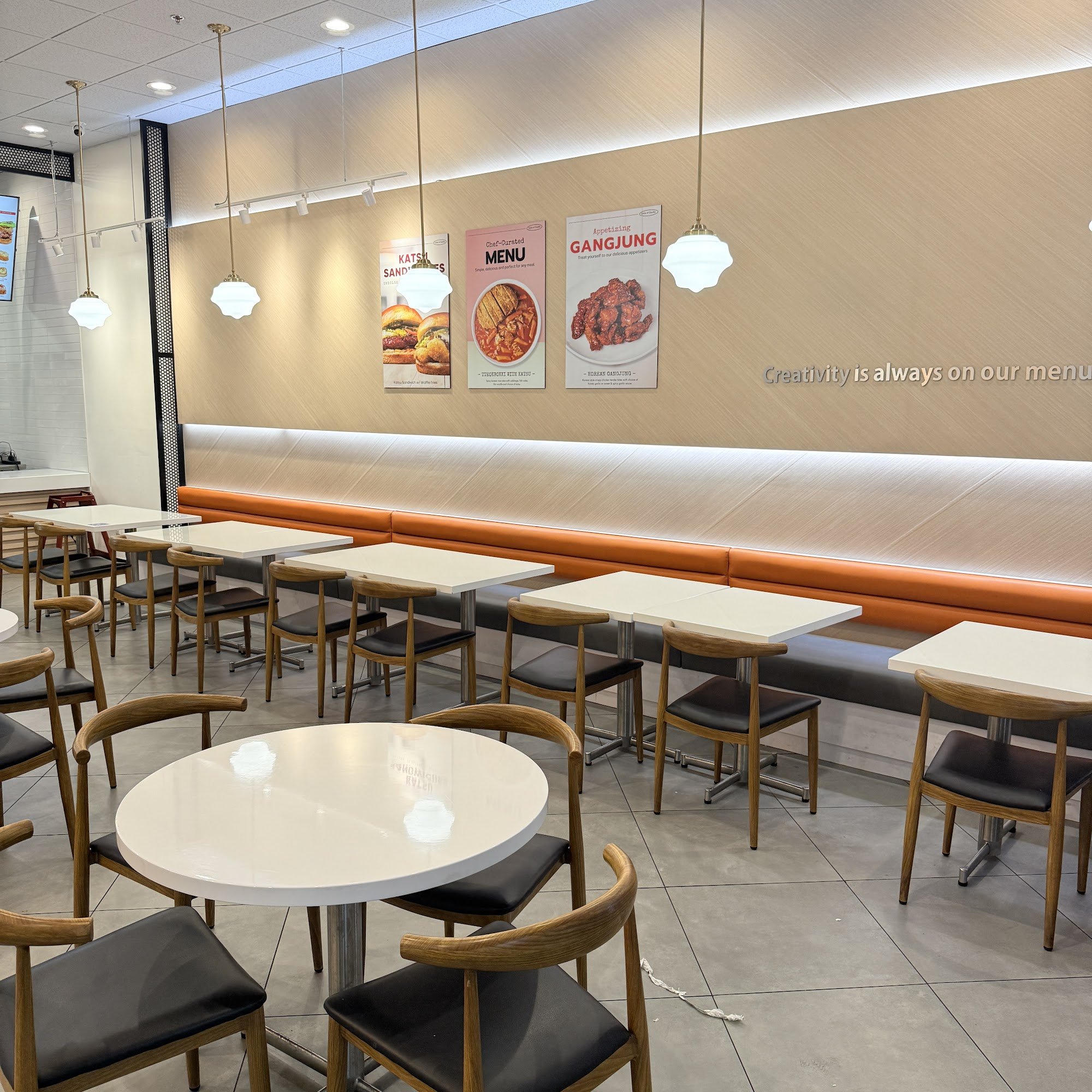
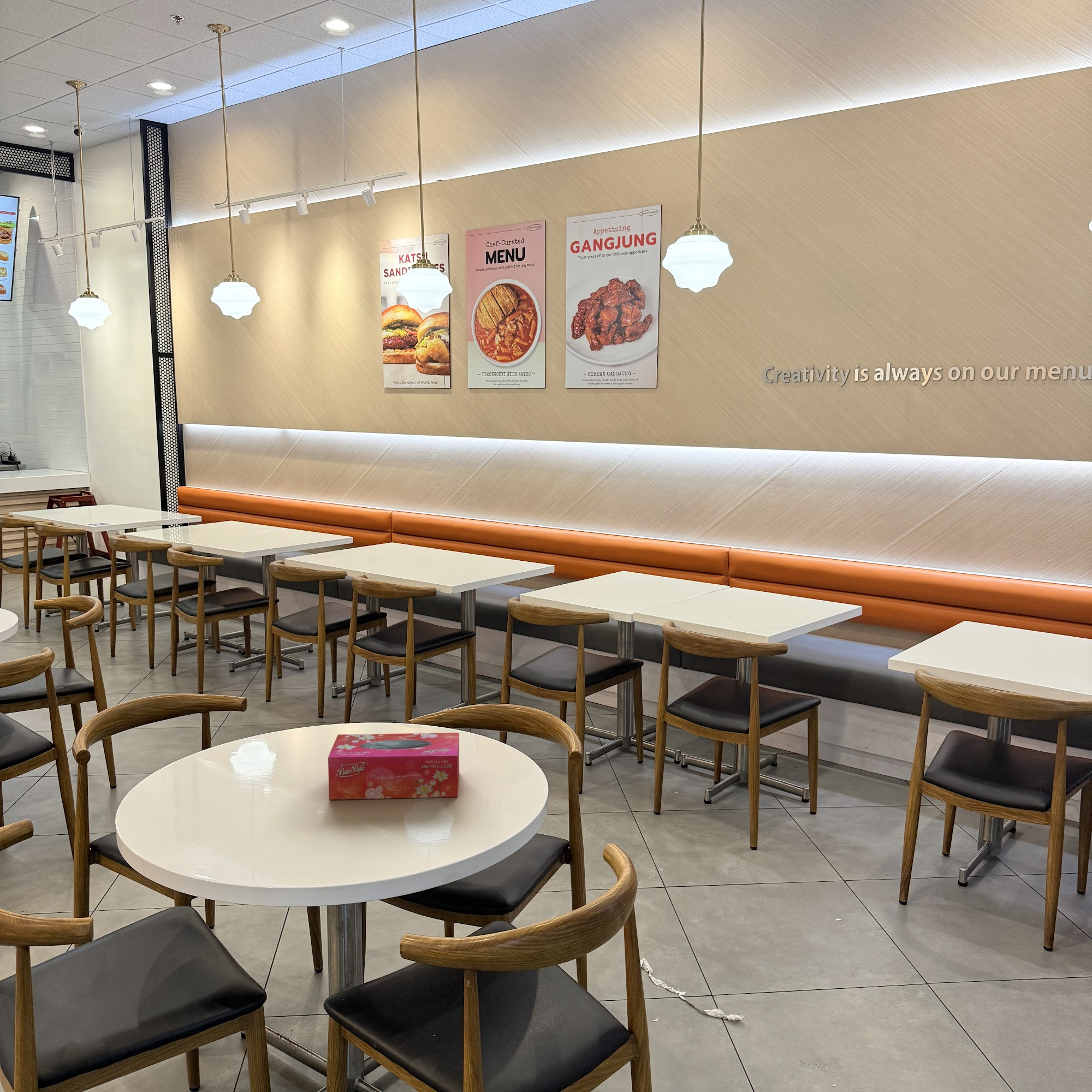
+ tissue box [328,732,460,800]
